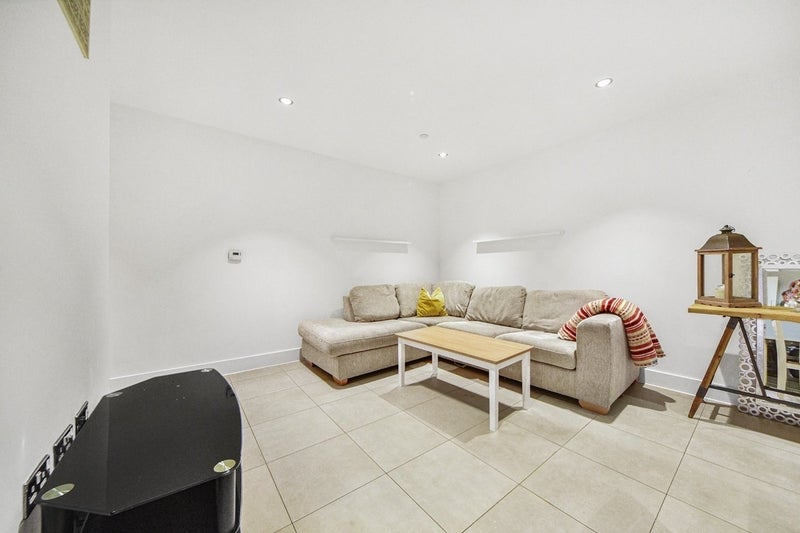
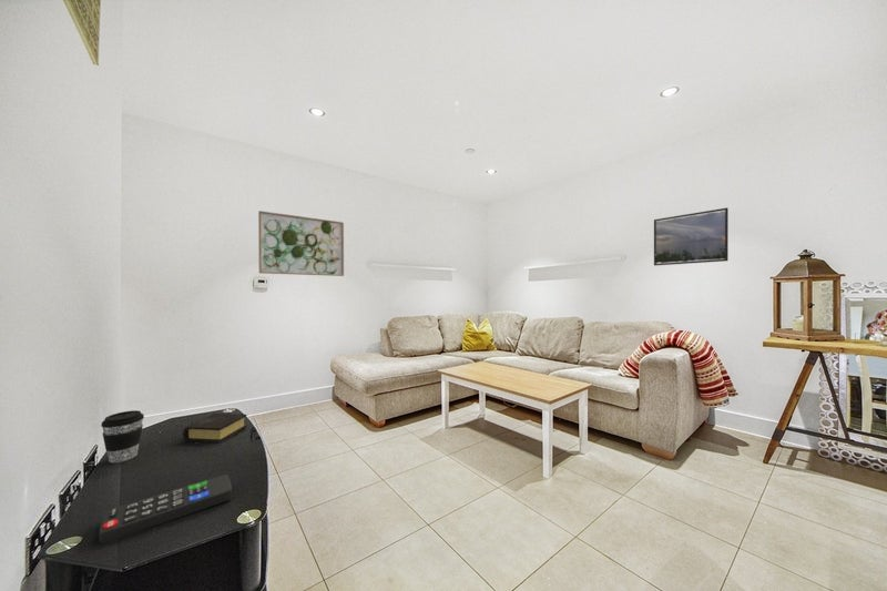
+ wall art [257,210,345,277]
+ coffee cup [100,409,145,463]
+ book [182,412,248,444]
+ remote control [99,473,233,544]
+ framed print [653,207,730,266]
